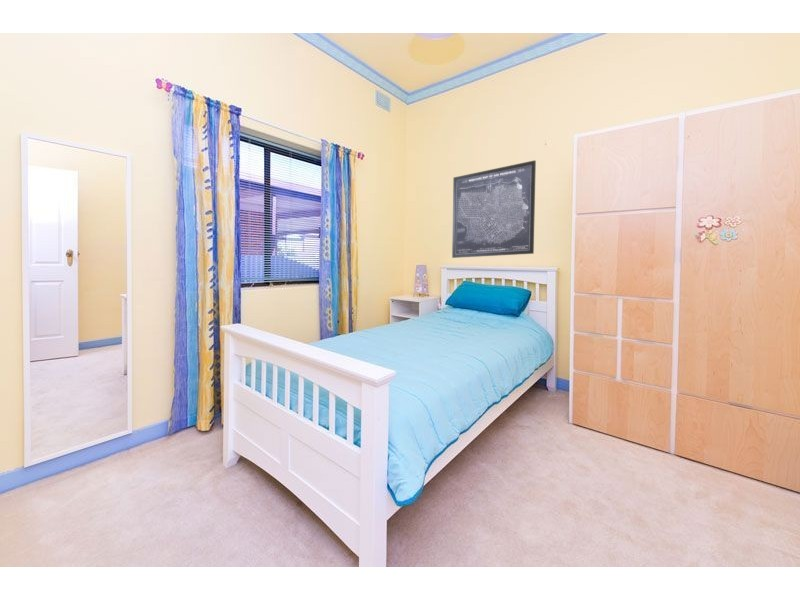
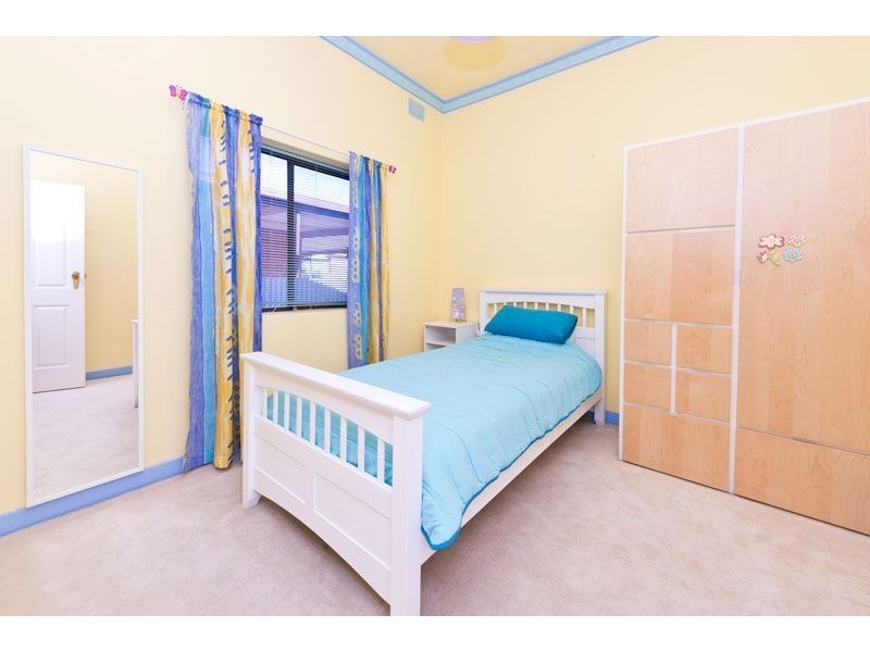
- wall art [451,159,537,259]
